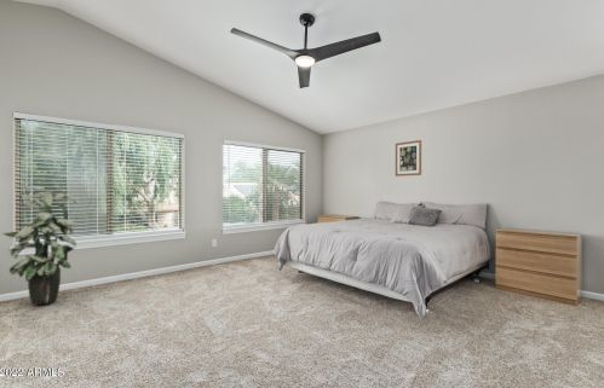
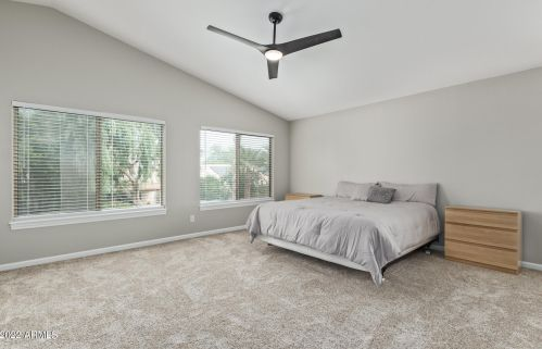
- indoor plant [1,185,79,306]
- wall art [395,139,422,178]
